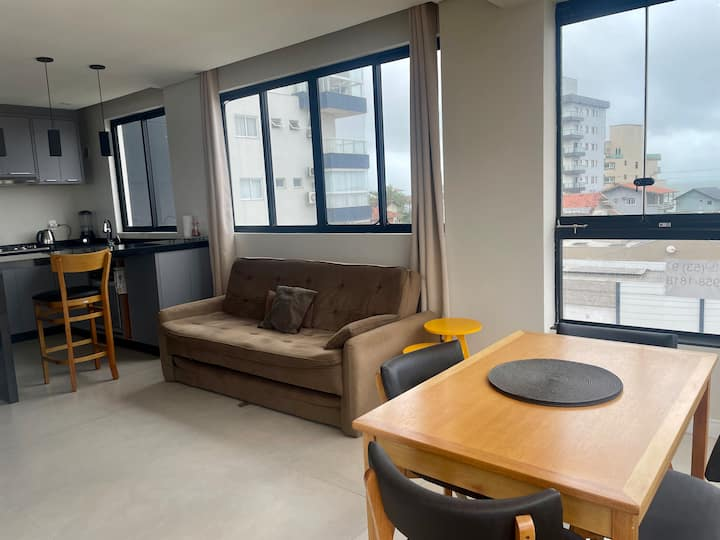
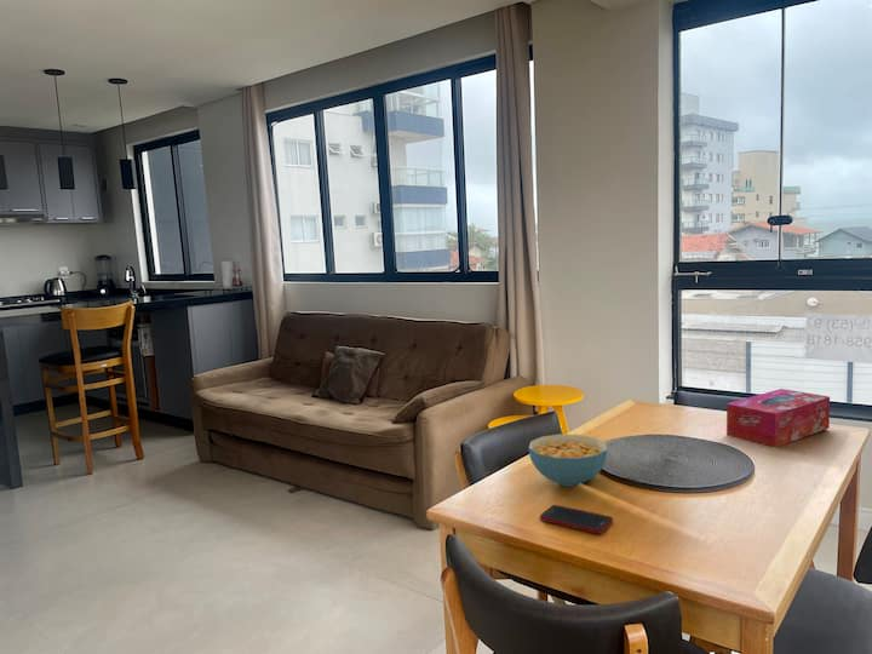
+ cereal bowl [528,434,608,488]
+ cell phone [539,504,614,534]
+ tissue box [725,388,831,448]
